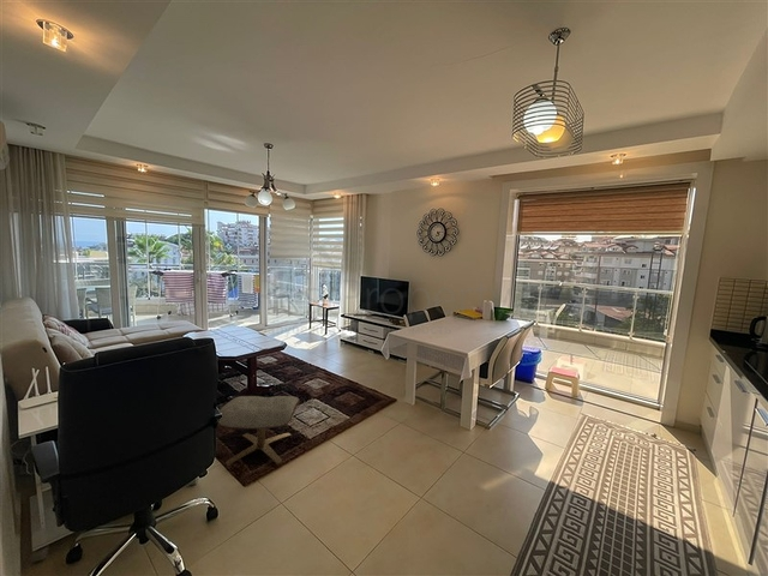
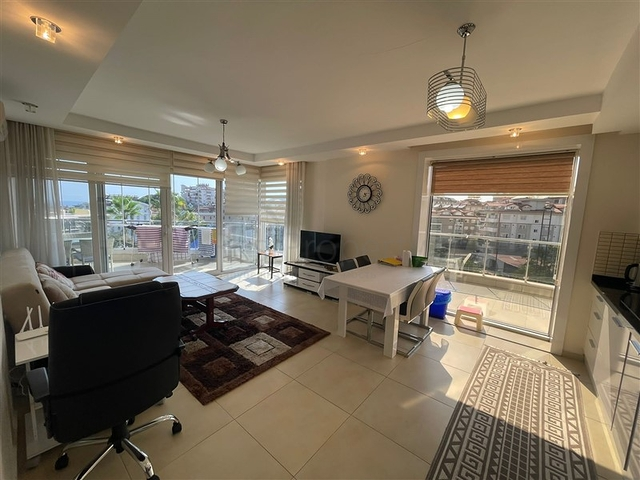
- ottoman [217,395,301,467]
